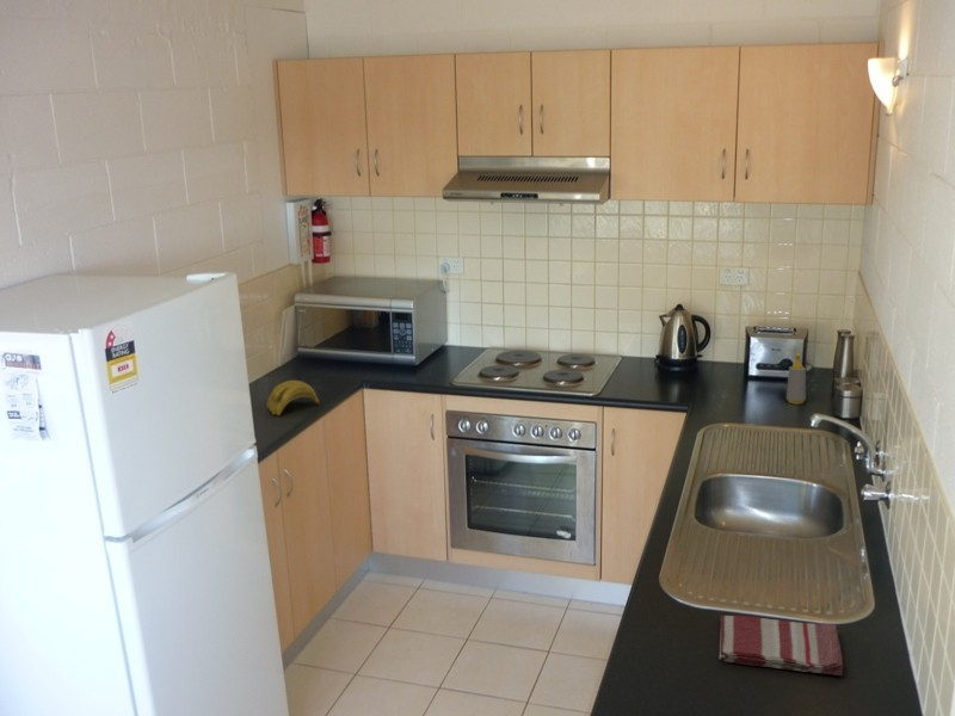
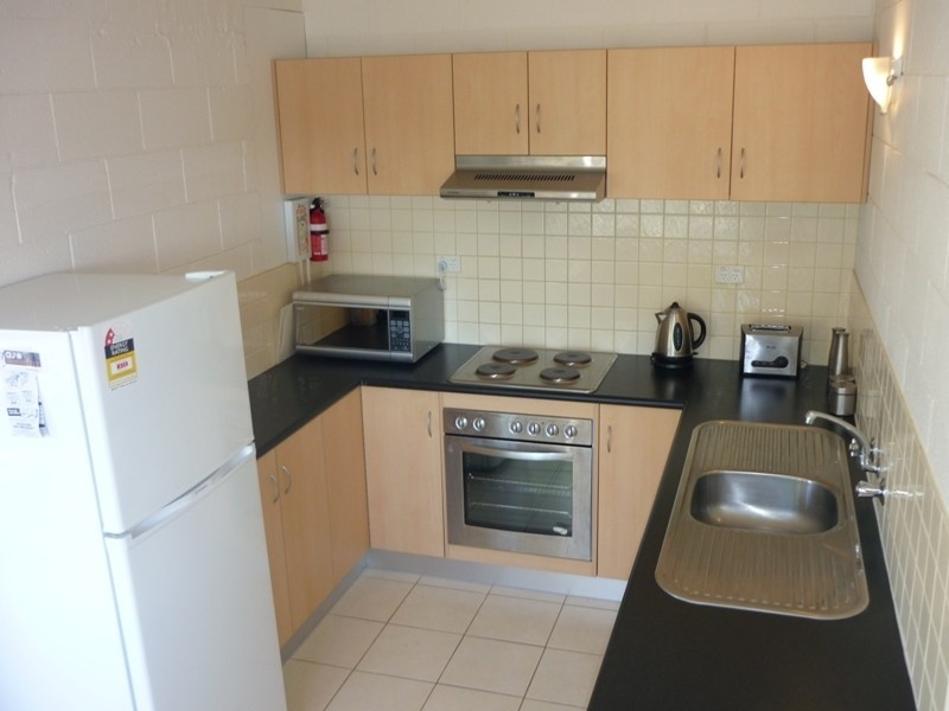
- dish towel [719,615,844,677]
- soap bottle [784,352,807,406]
- banana [266,379,321,416]
